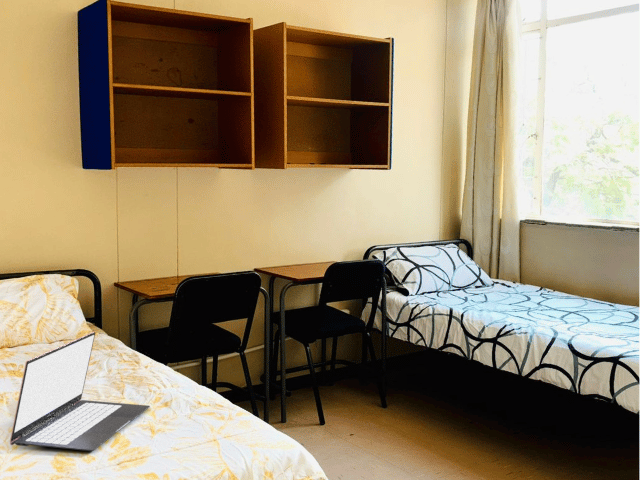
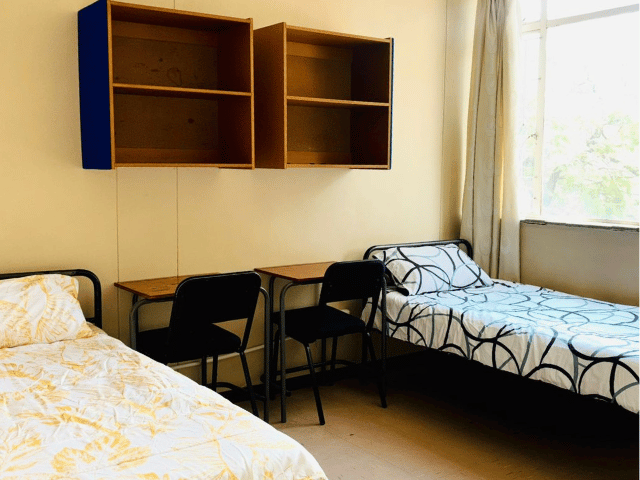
- laptop [9,331,151,452]
